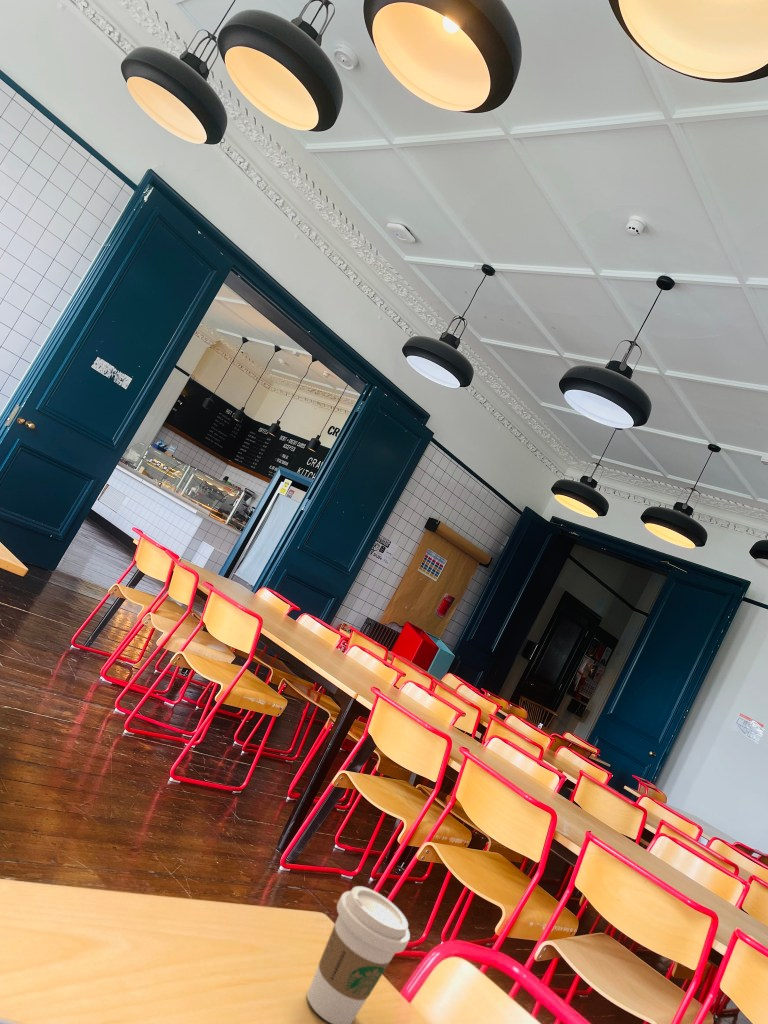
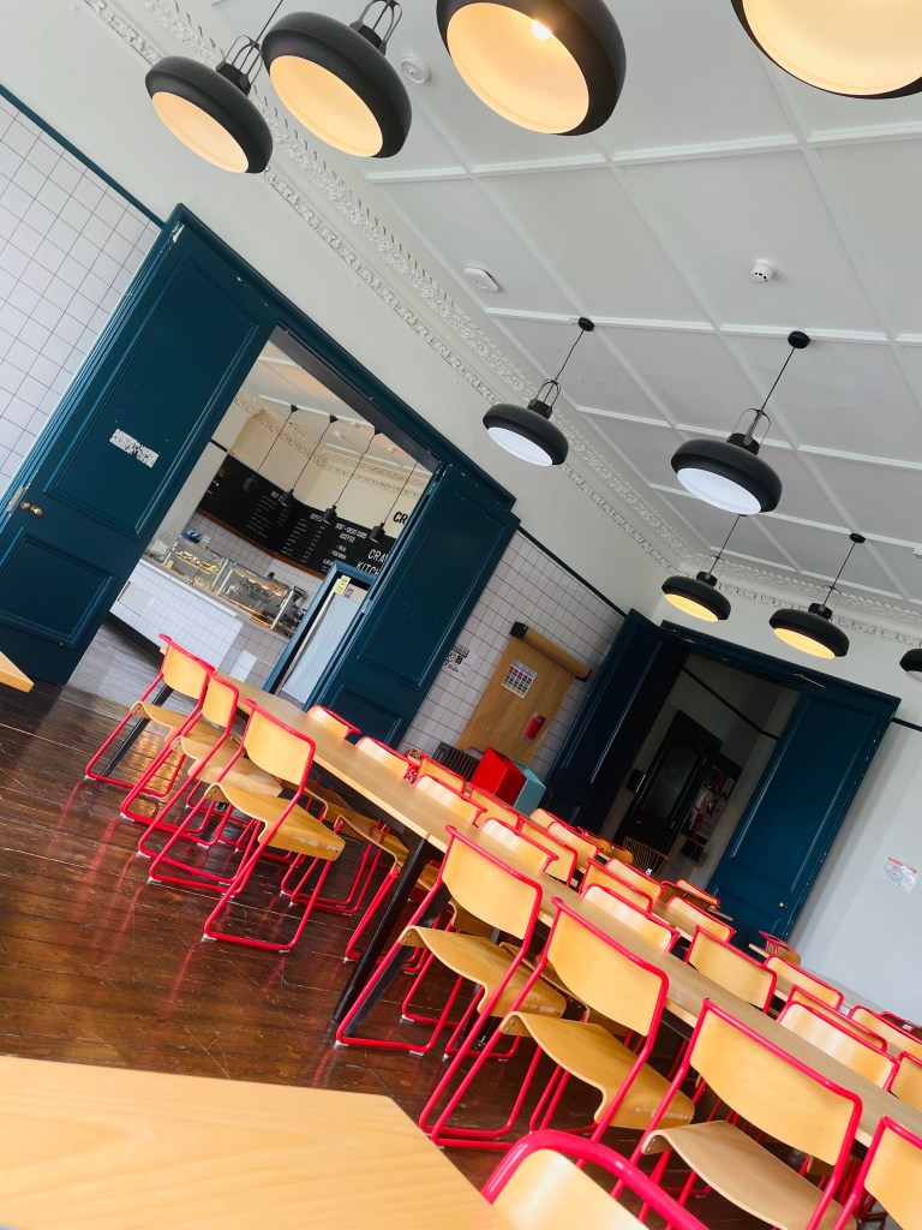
- coffee cup [306,885,411,1024]
